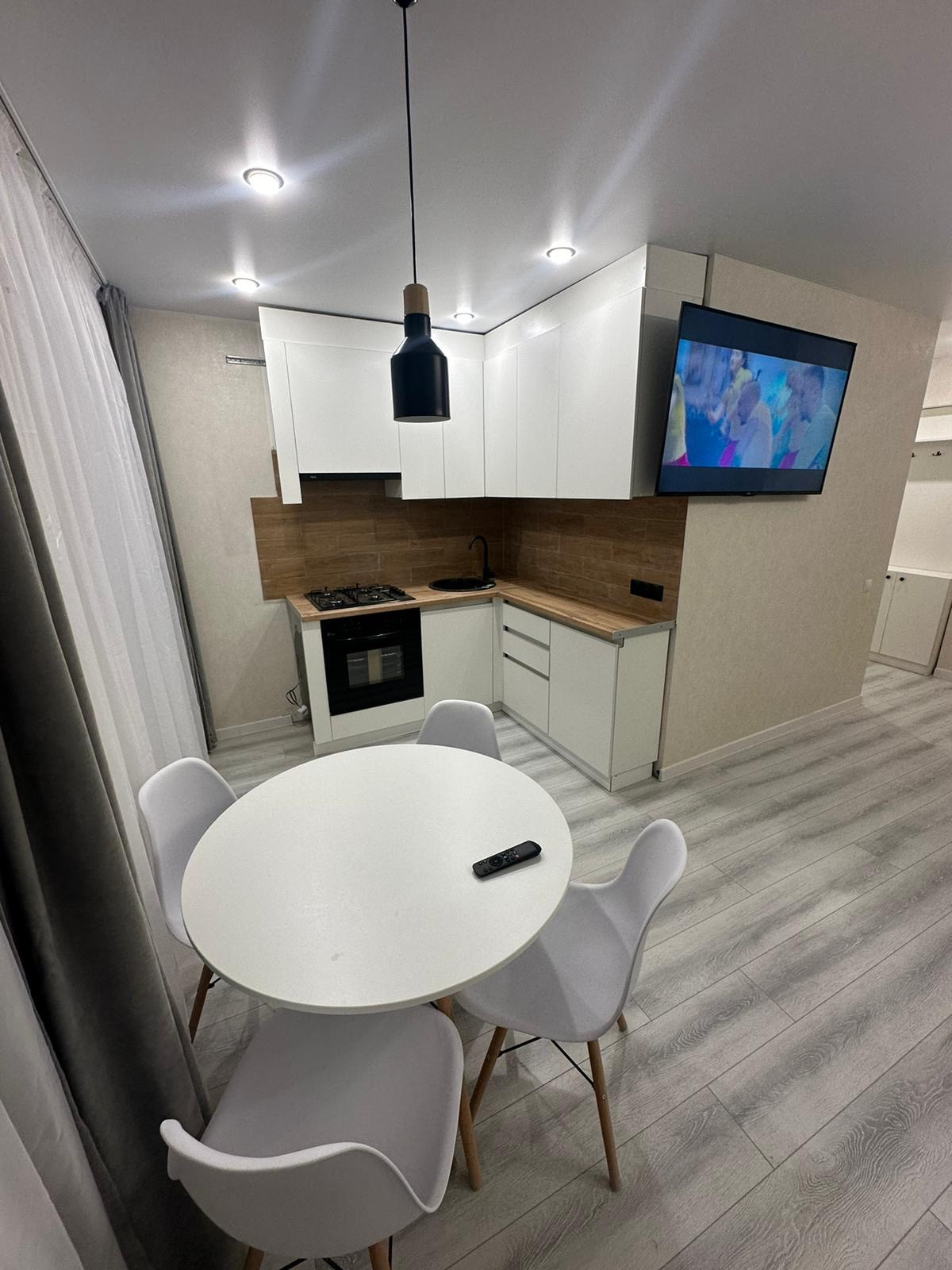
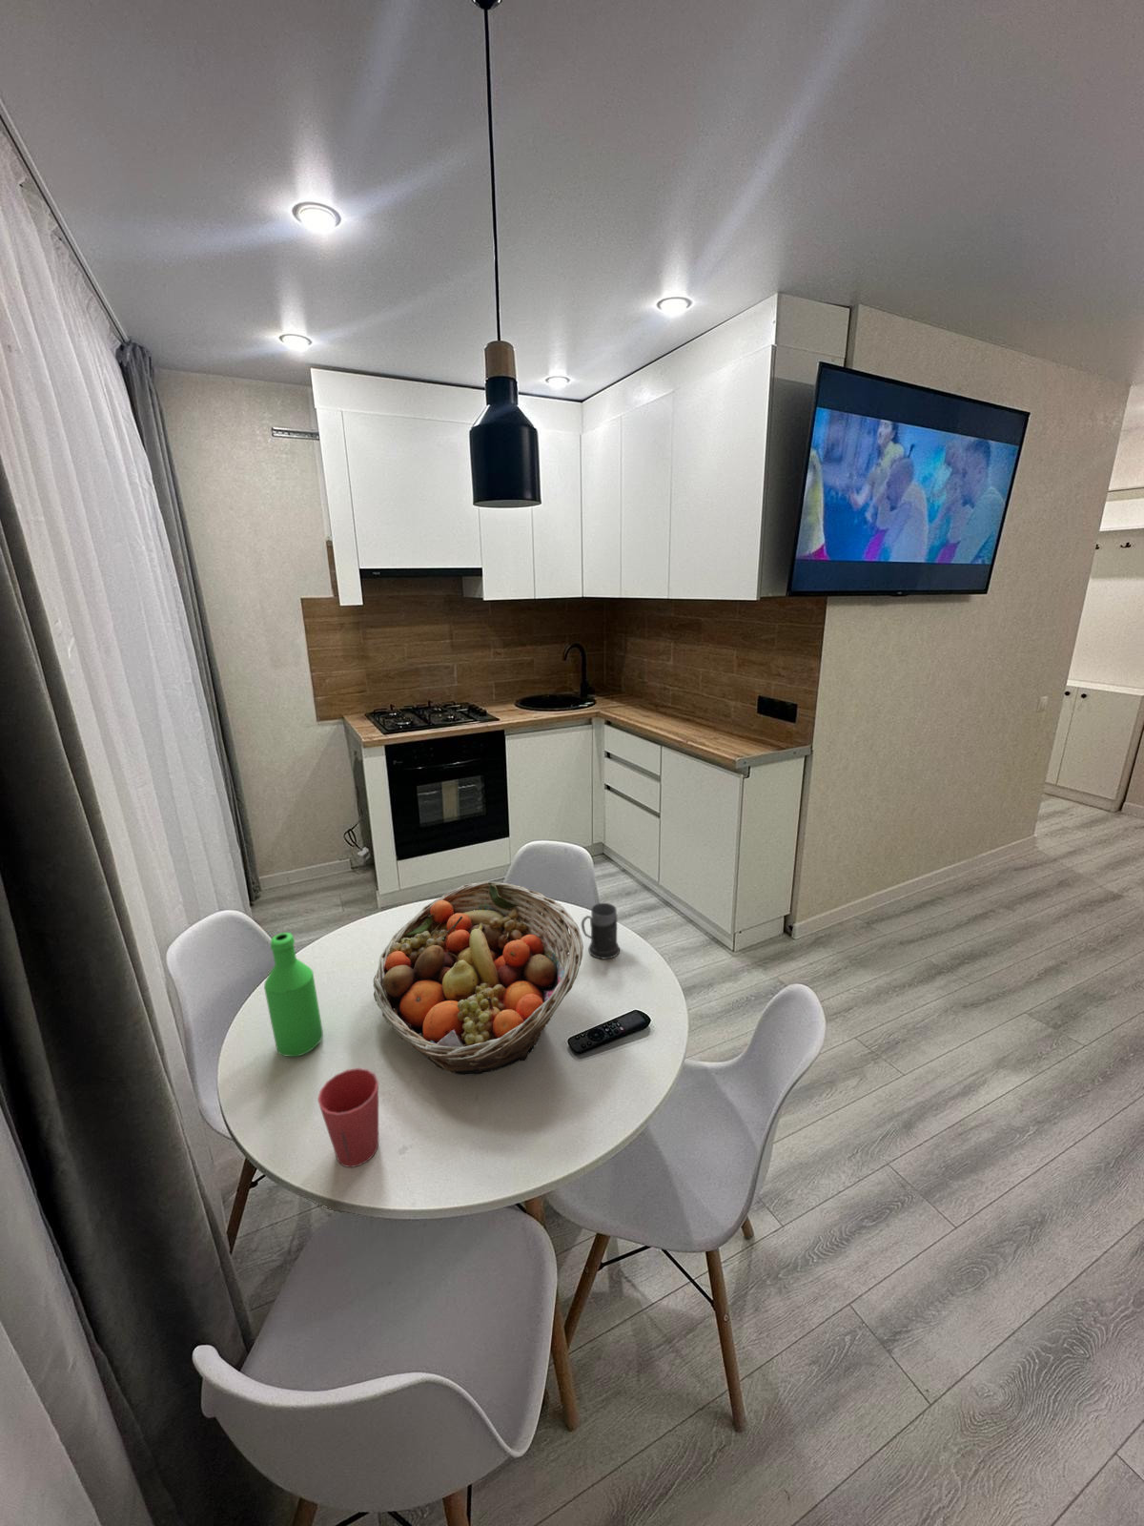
+ mug [580,902,620,960]
+ fruit basket [373,881,584,1075]
+ bottle [263,931,324,1057]
+ cup [316,1067,380,1168]
